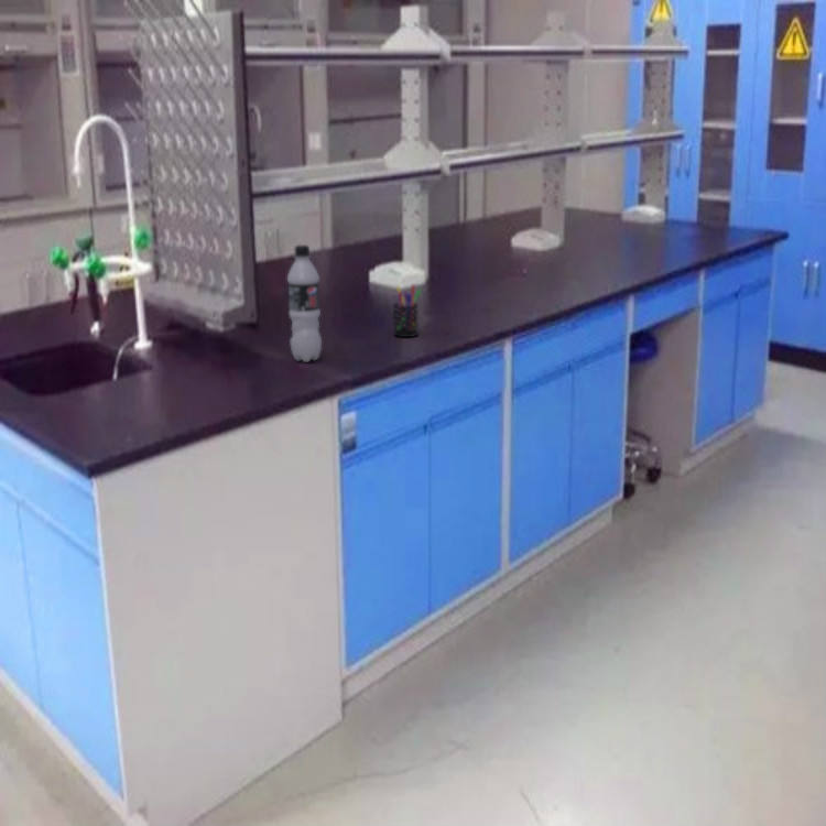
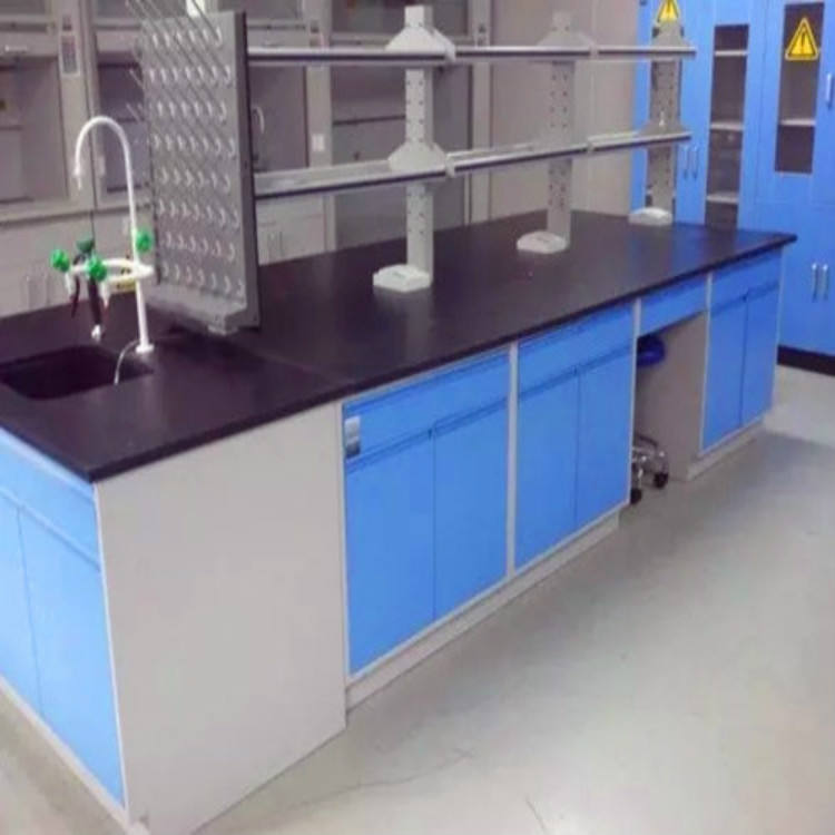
- pen holder [392,283,423,338]
- beverage bottle [286,243,323,363]
